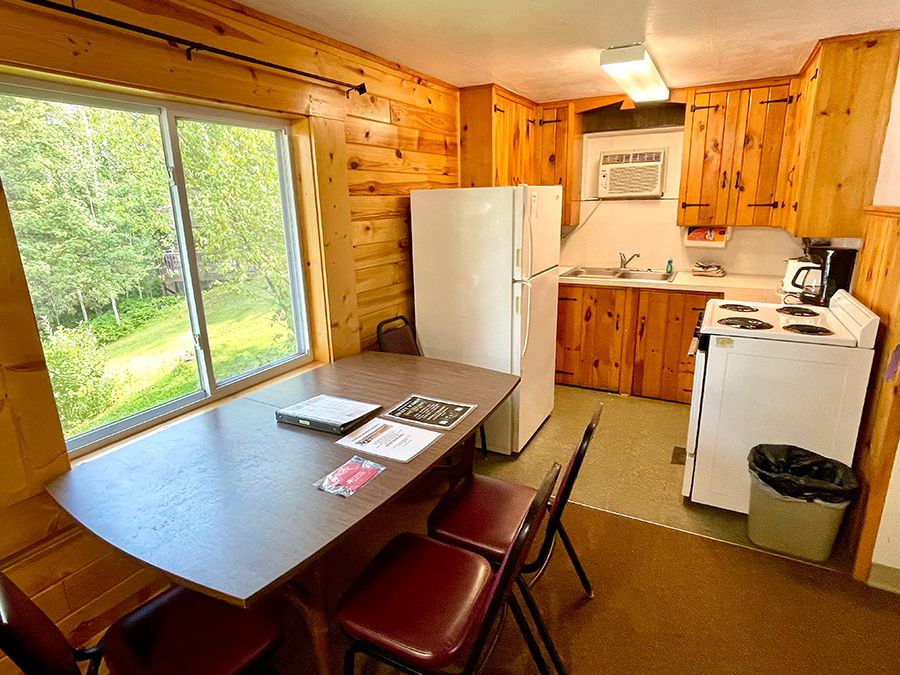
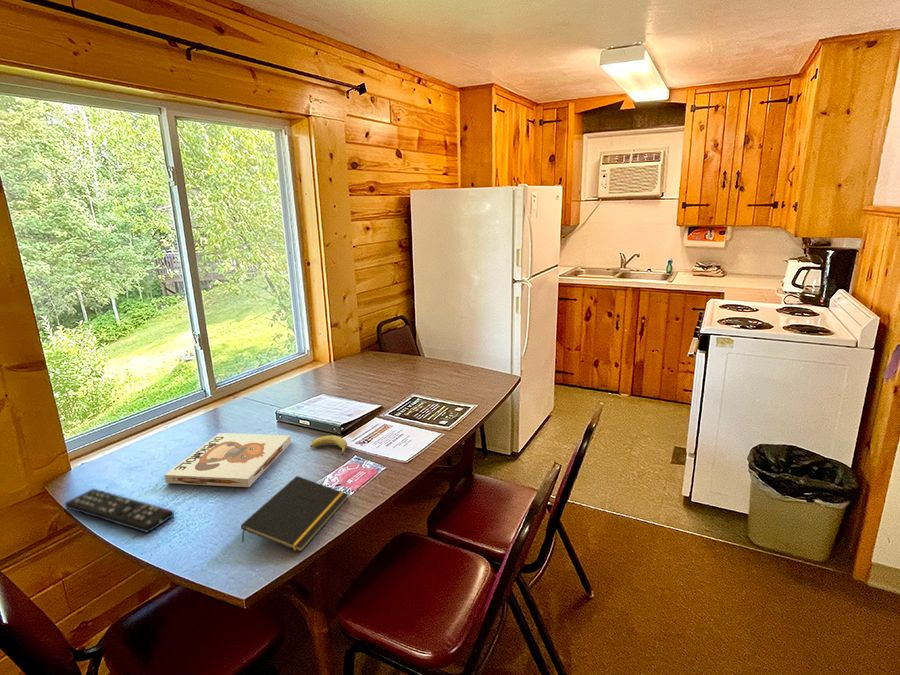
+ notepad [240,475,349,553]
+ fruit [309,435,348,457]
+ remote control [64,488,175,534]
+ board game [164,432,292,488]
